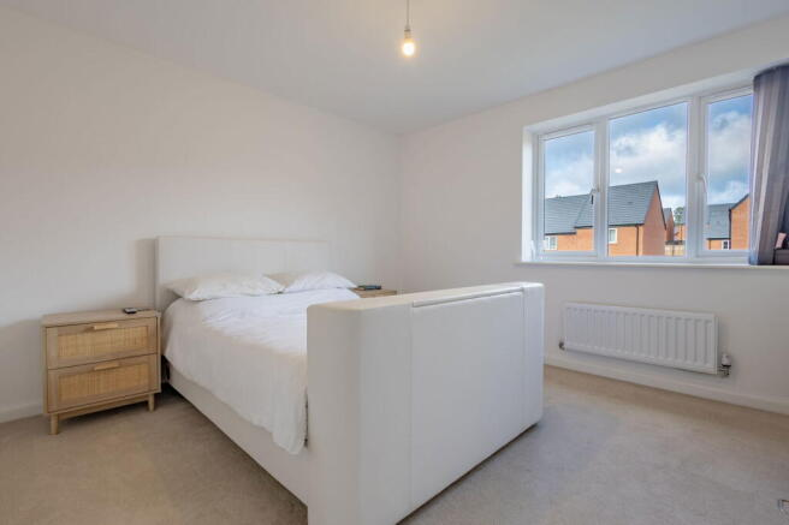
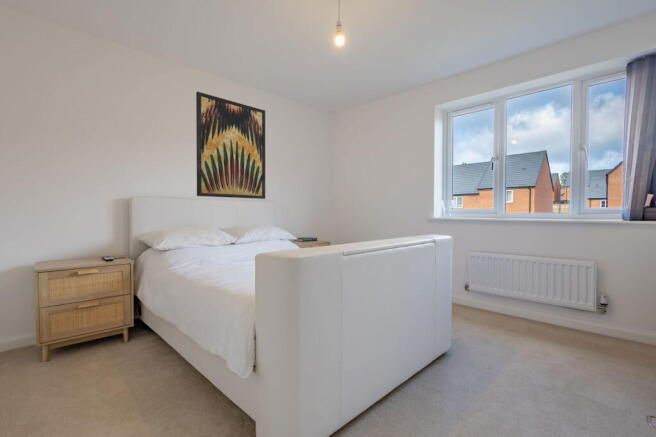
+ wall art [195,91,266,200]
